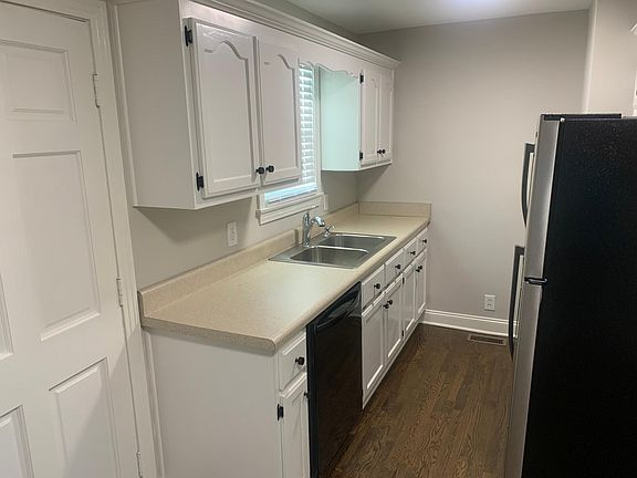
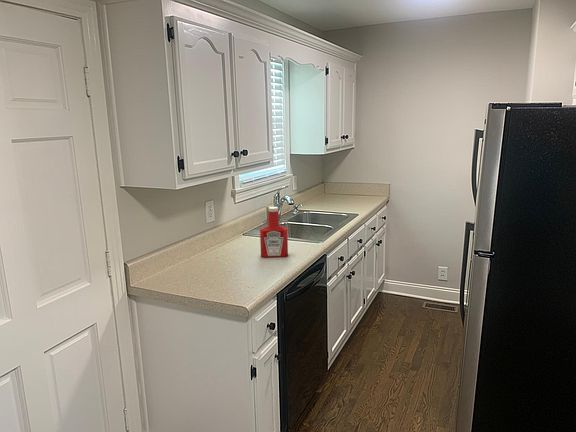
+ soap bottle [259,206,289,258]
